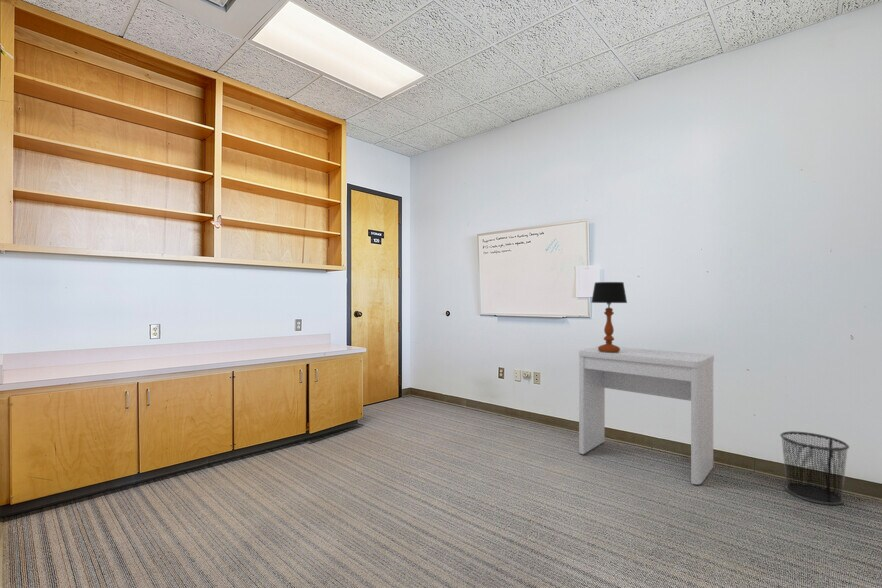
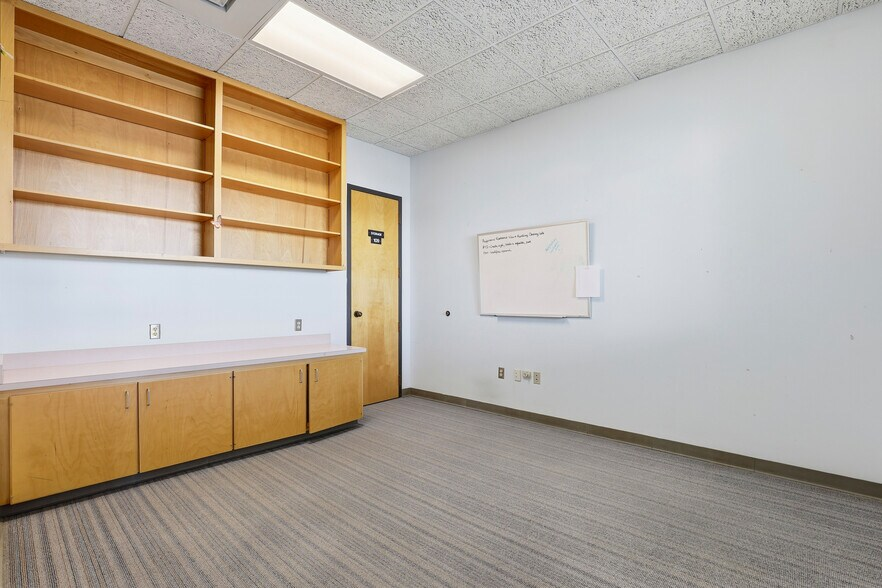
- table lamp [590,281,628,353]
- waste bin [779,430,850,506]
- desk [578,345,715,485]
